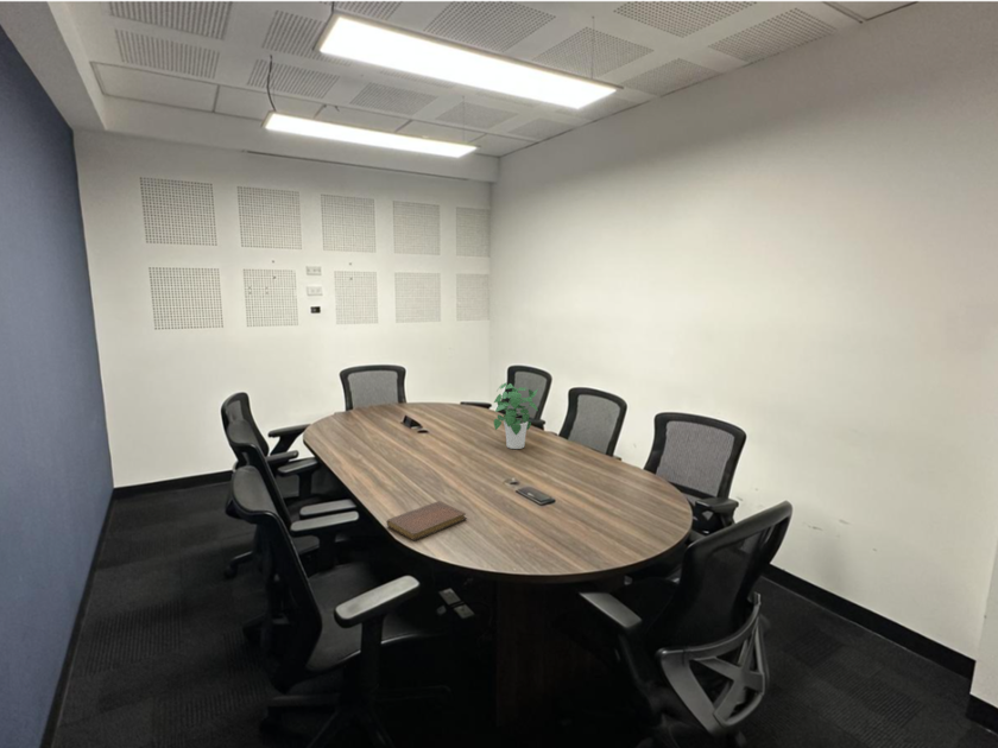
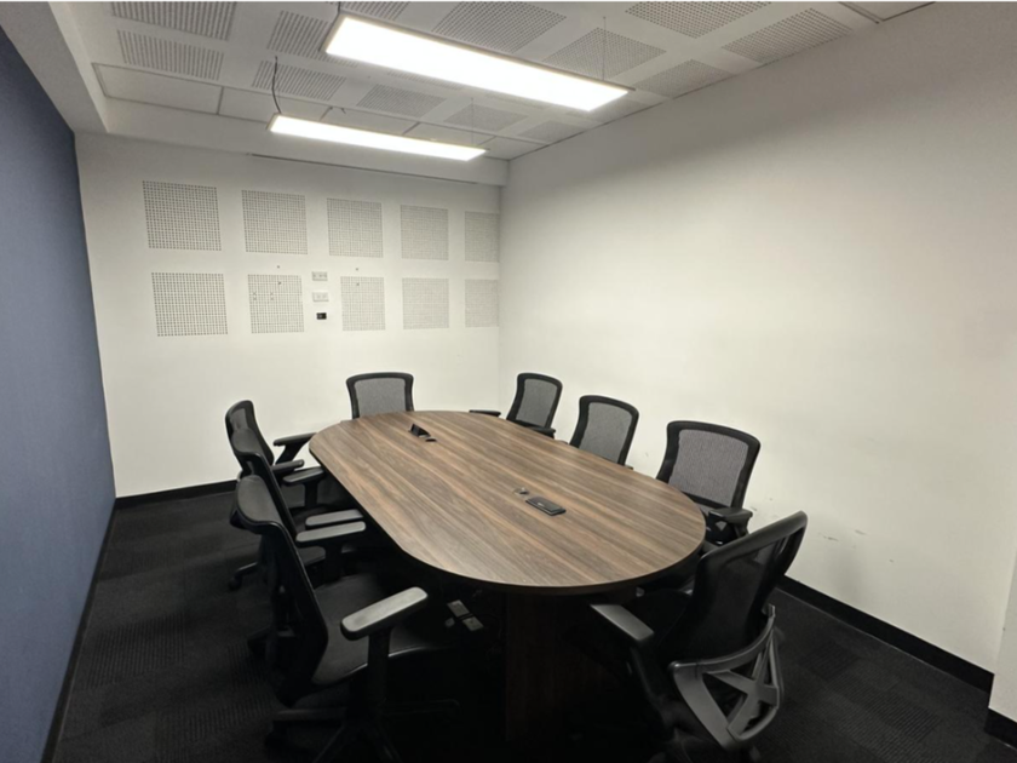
- notebook [385,500,467,541]
- potted plant [493,382,539,450]
